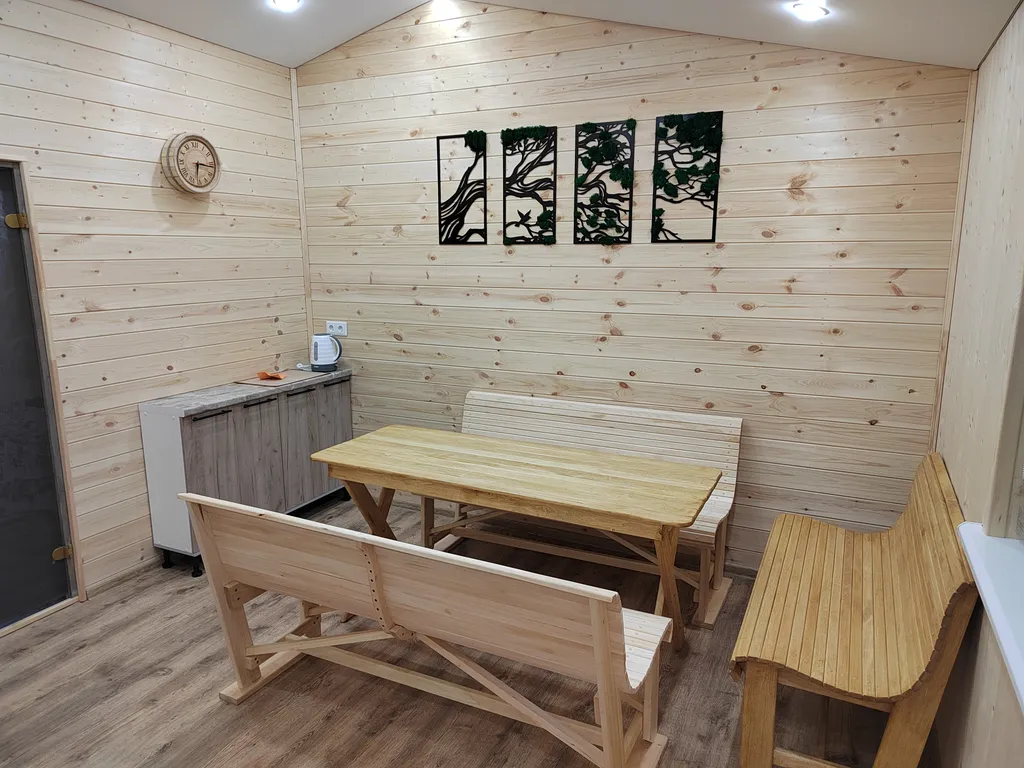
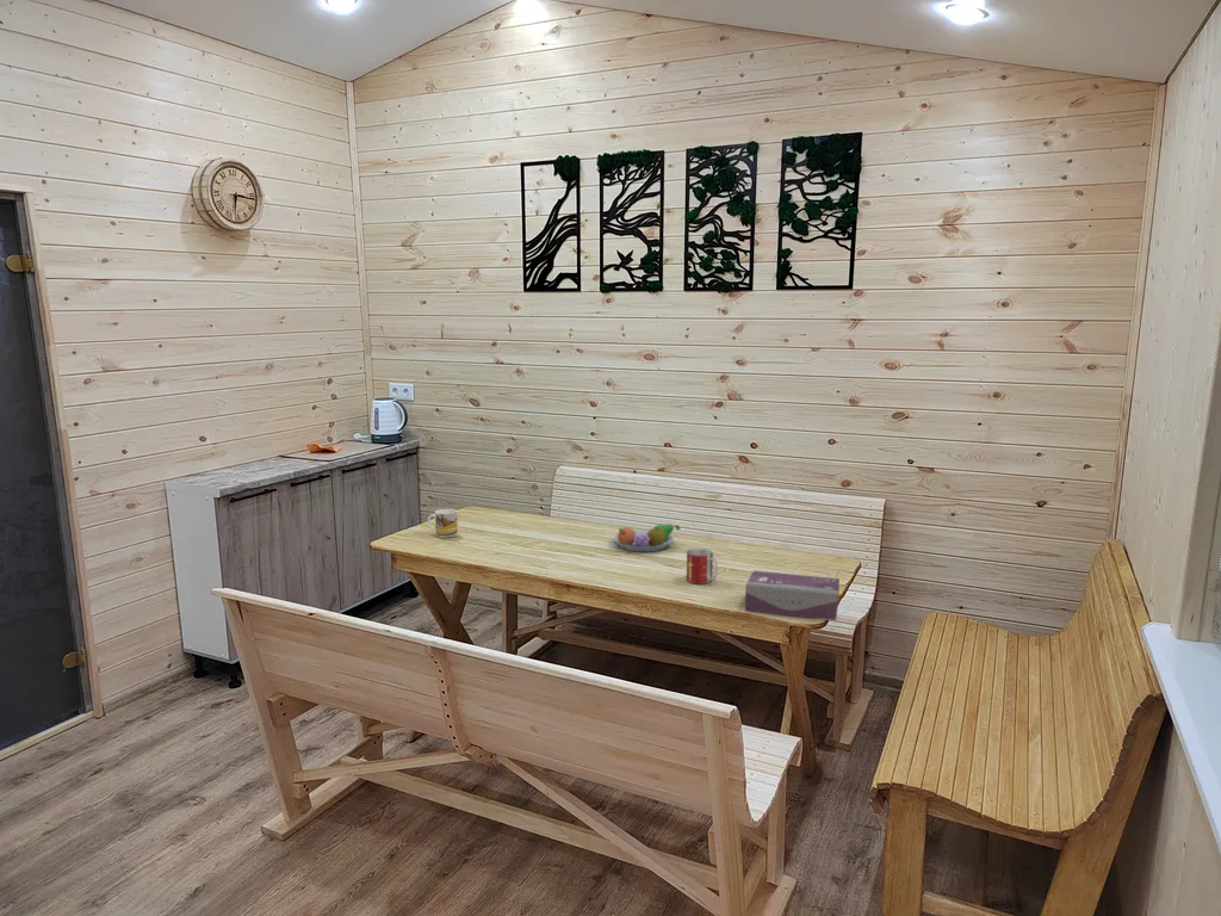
+ fruit bowl [612,522,681,552]
+ mug [686,547,719,586]
+ mug [427,508,459,539]
+ tissue box [744,569,841,623]
